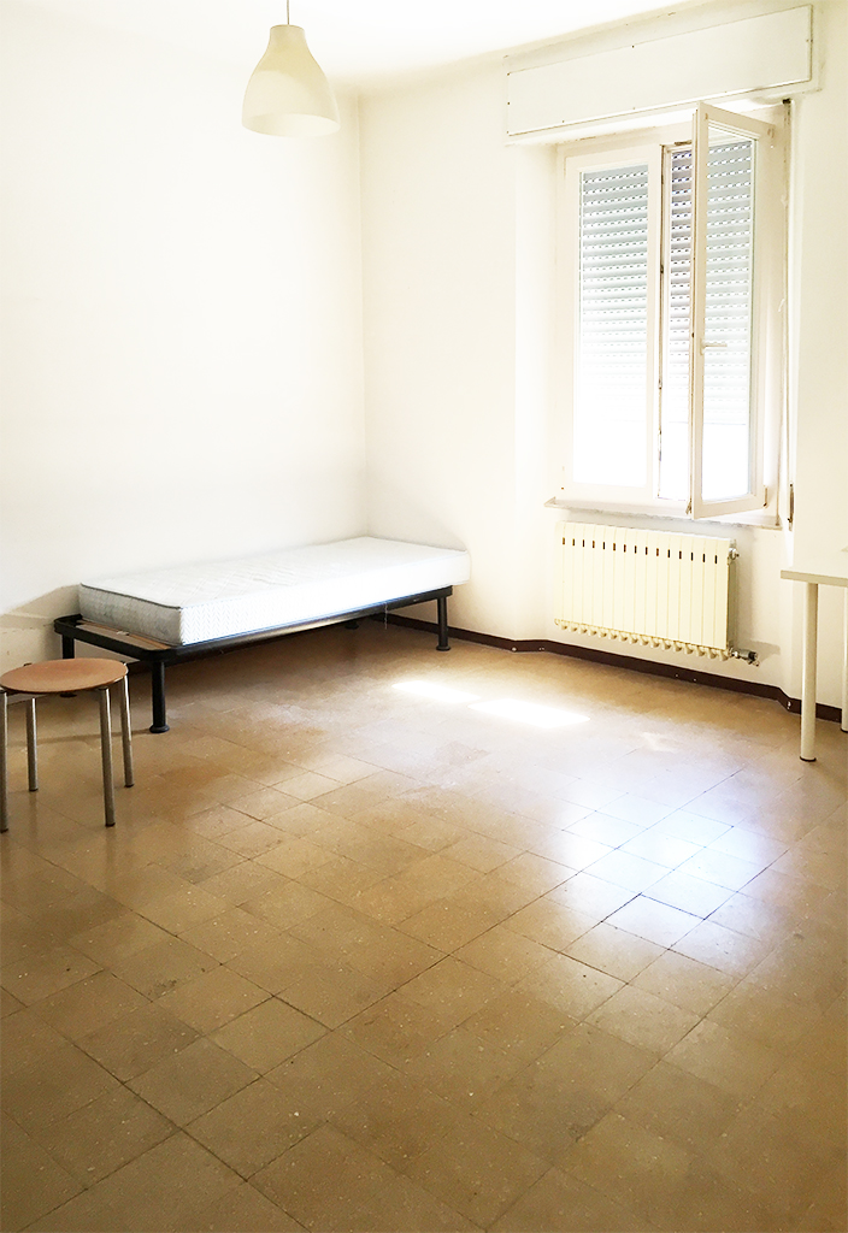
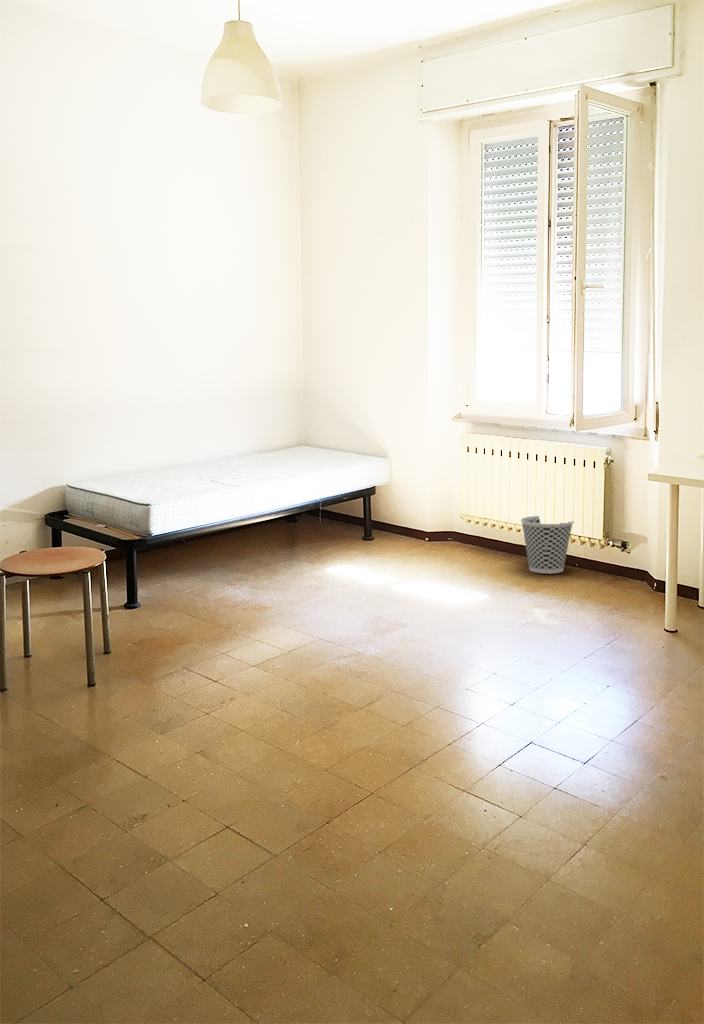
+ wastebasket [520,515,575,575]
